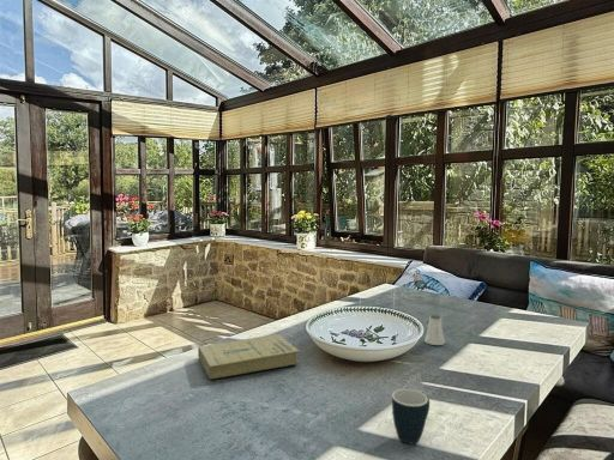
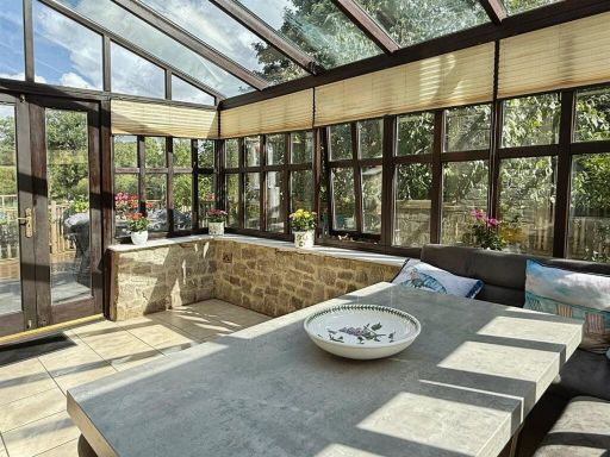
- saltshaker [423,313,446,346]
- book [197,333,301,381]
- mug [391,388,431,446]
